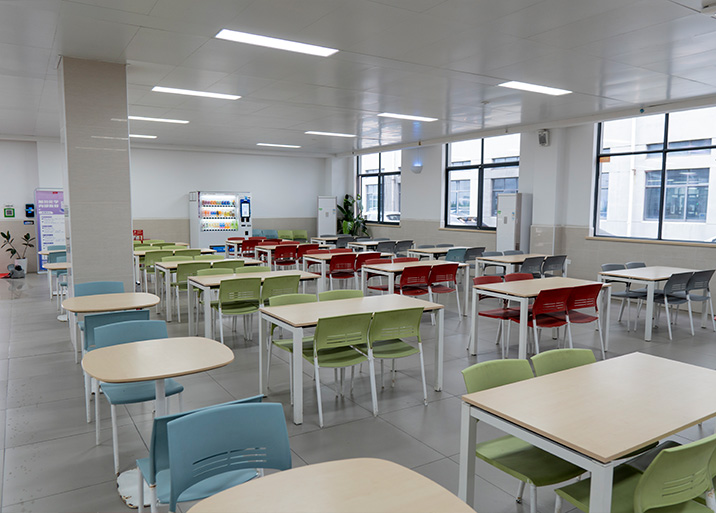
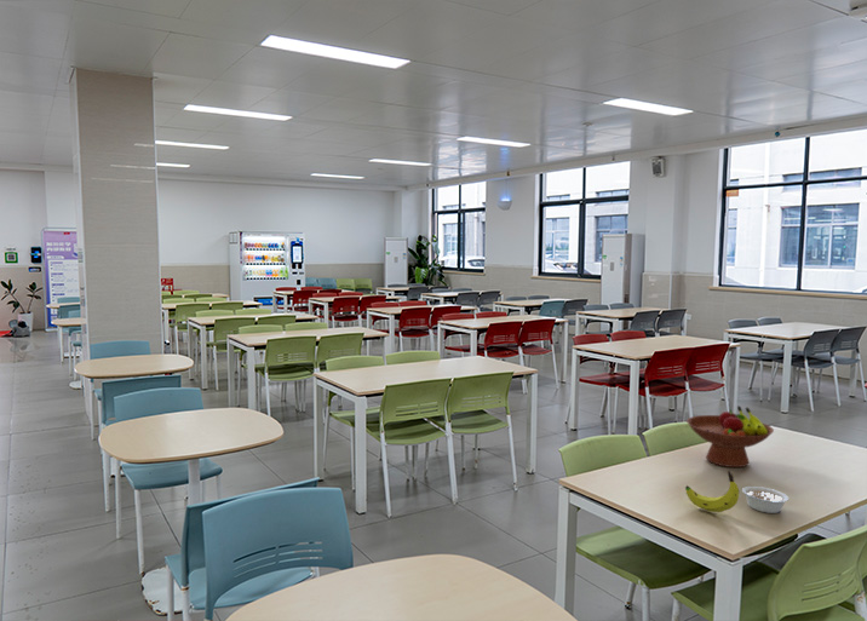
+ fruit bowl [685,404,775,468]
+ legume [741,485,790,514]
+ banana [684,470,740,513]
